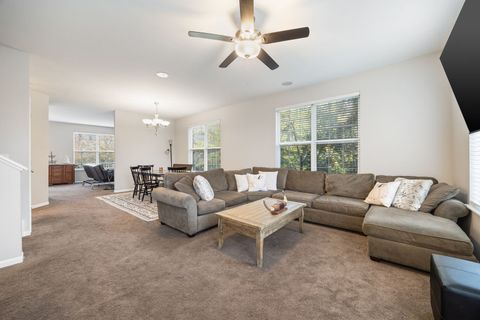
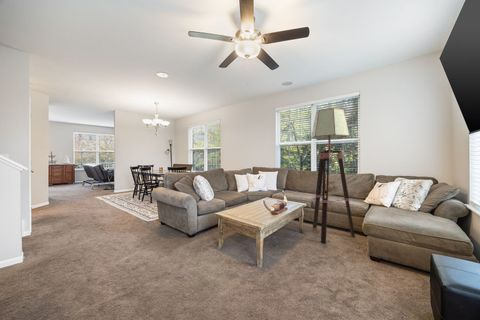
+ floor lamp [310,107,356,244]
